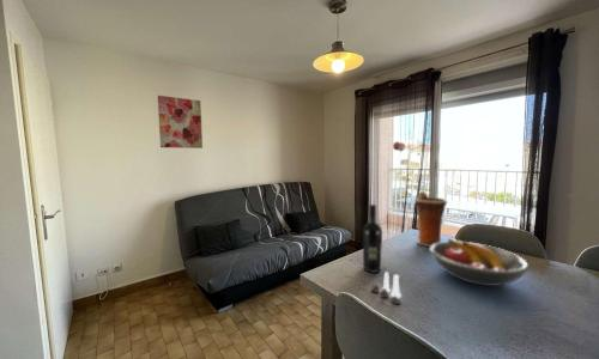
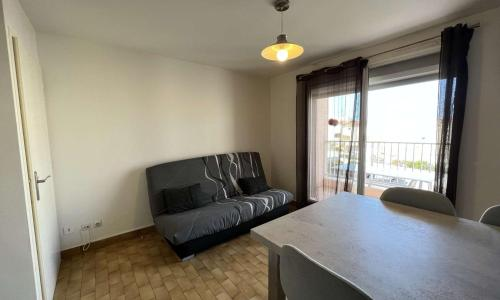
- wall art [157,95,204,150]
- salt and pepper shaker set [370,270,403,305]
- wine bottle [362,203,383,274]
- fruit bowl [429,238,531,287]
- vase [413,190,448,248]
